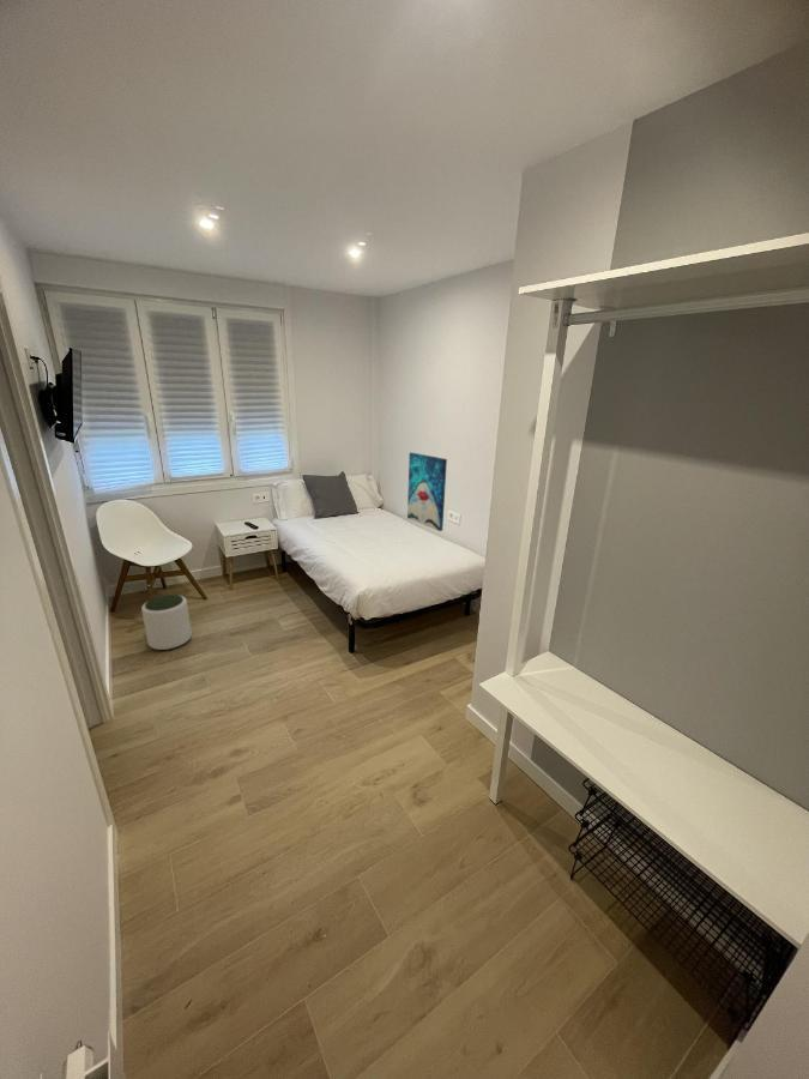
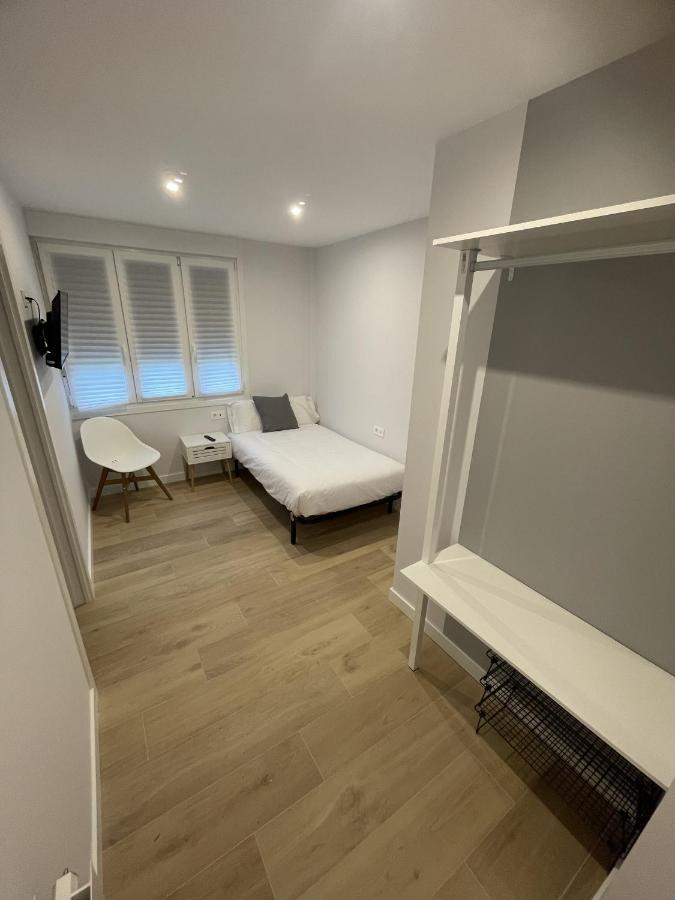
- wall art [406,452,448,532]
- plant pot [140,593,193,651]
